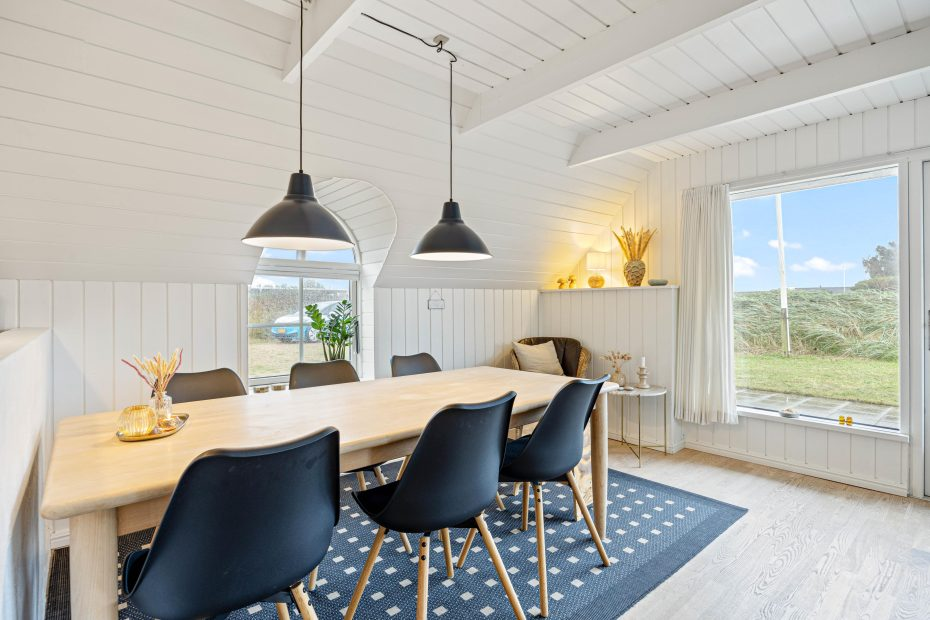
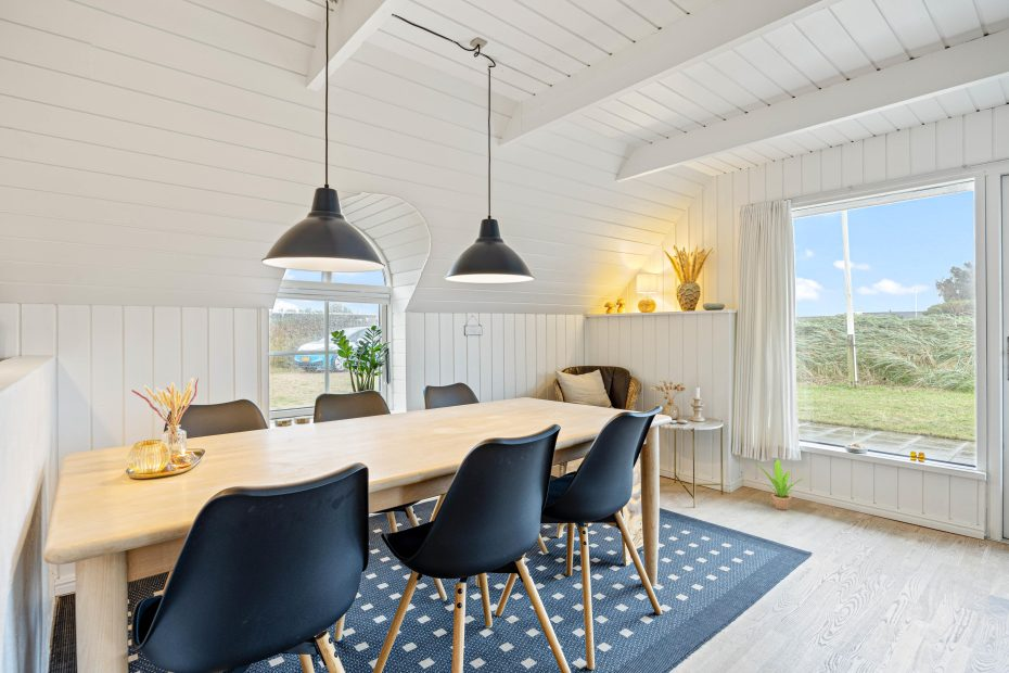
+ potted plant [756,458,804,511]
